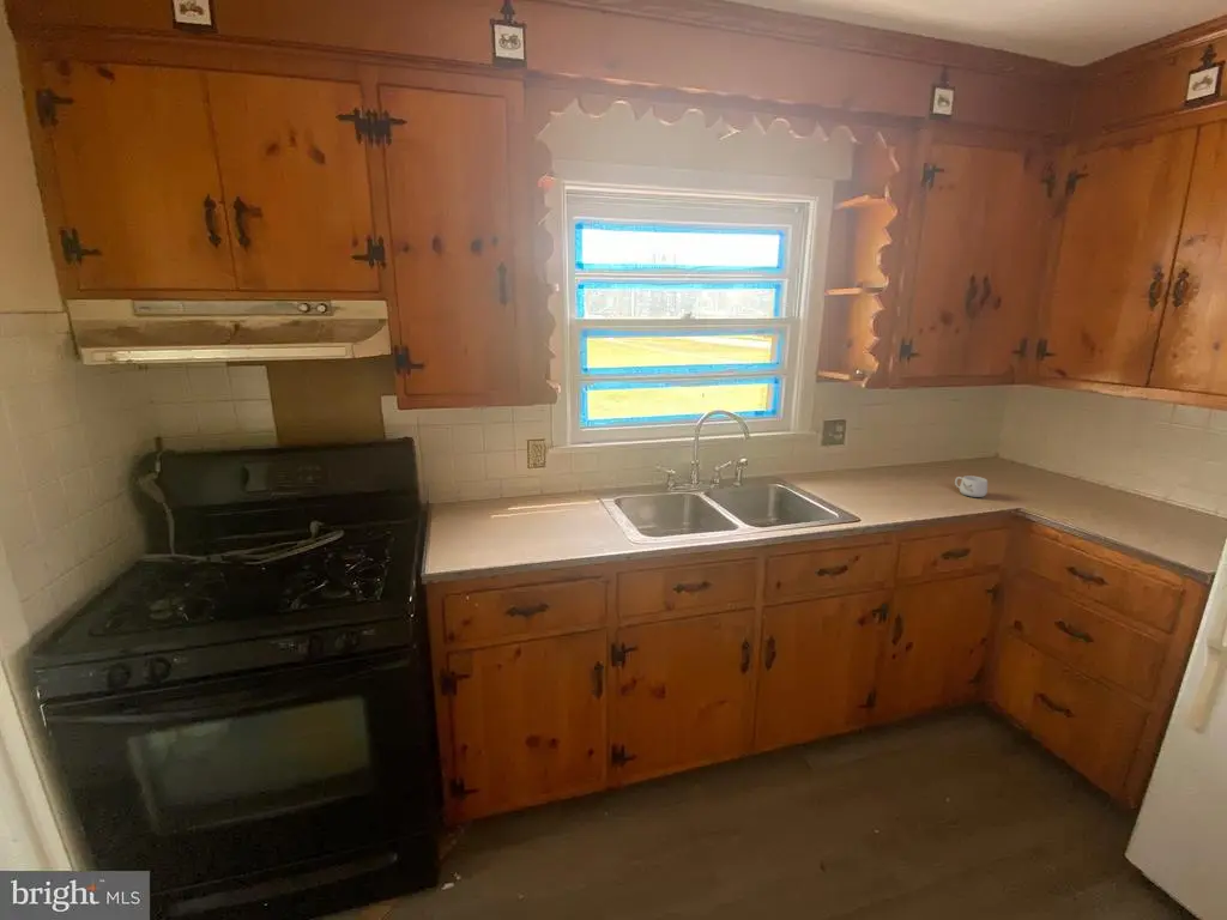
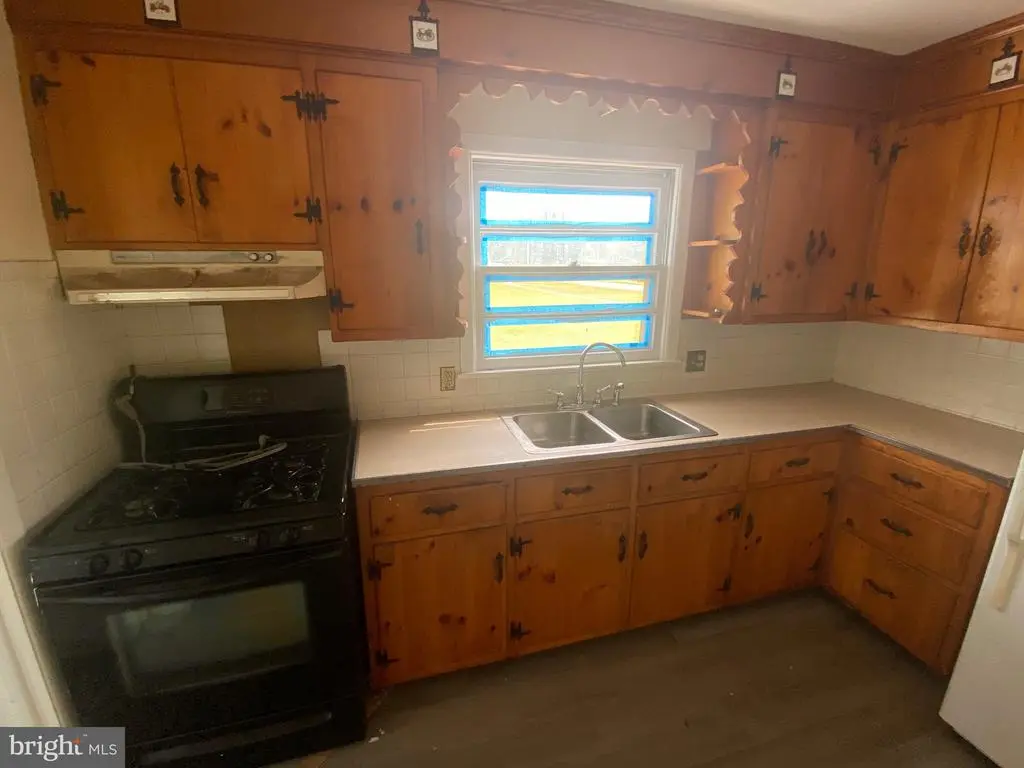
- mug [954,474,989,498]
